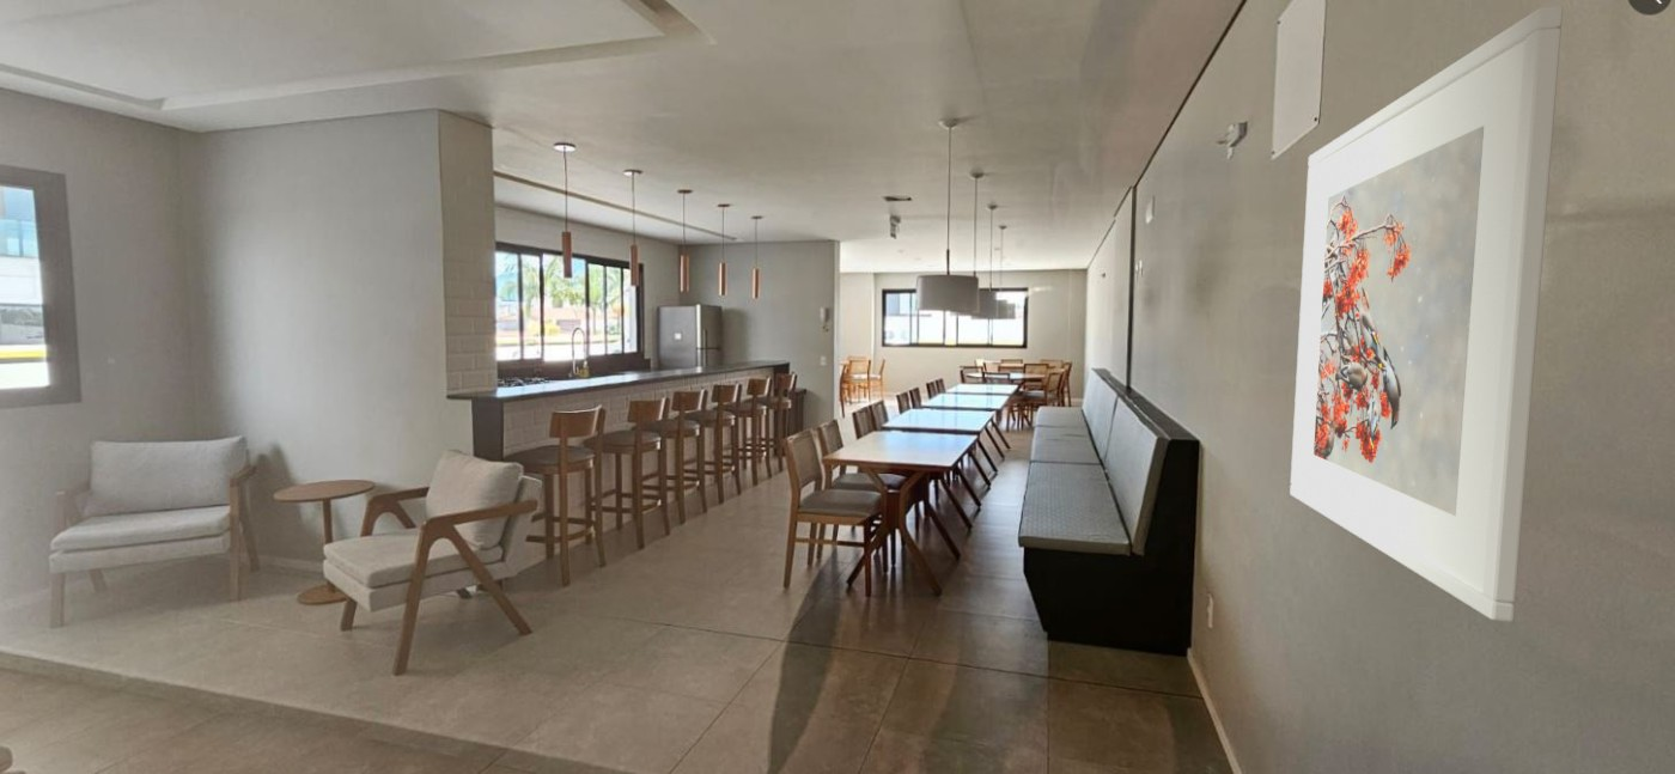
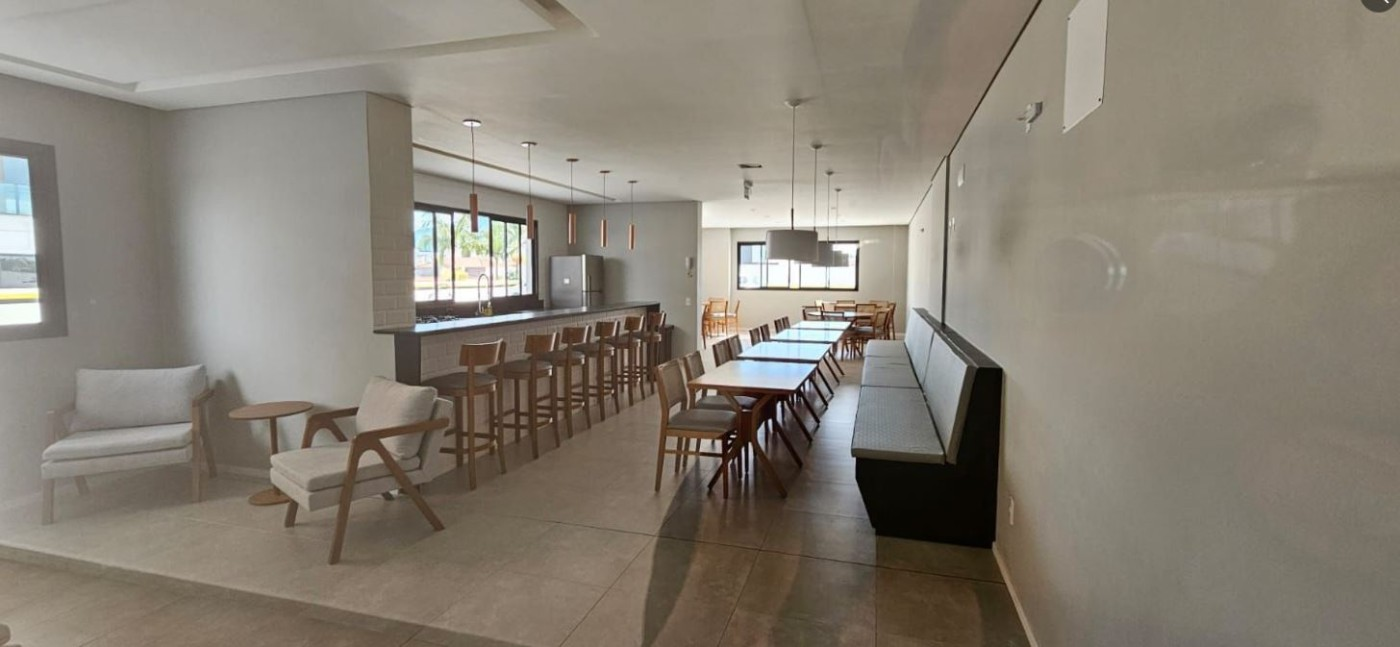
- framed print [1289,6,1564,622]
